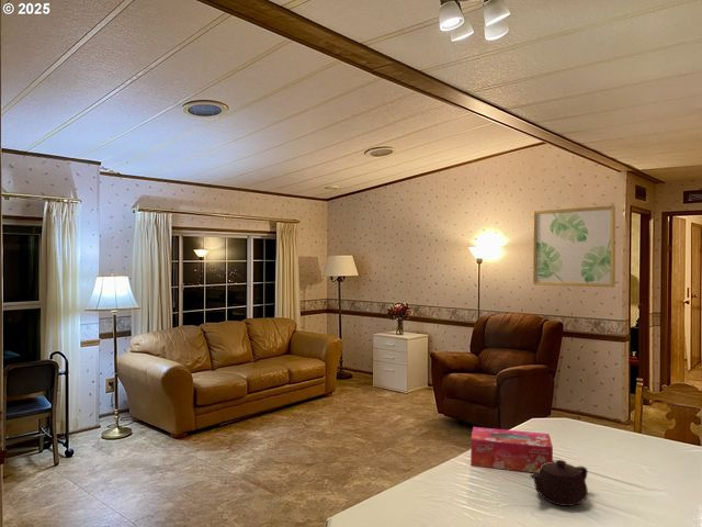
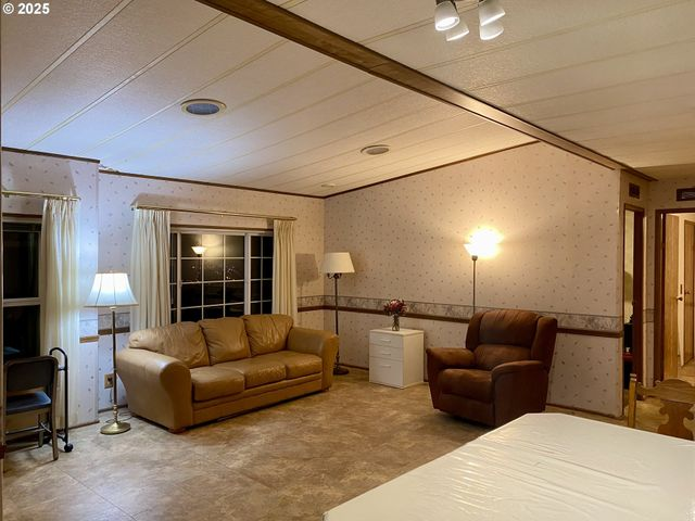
- tissue box [469,426,554,474]
- wall art [532,204,616,288]
- teapot [529,459,589,507]
